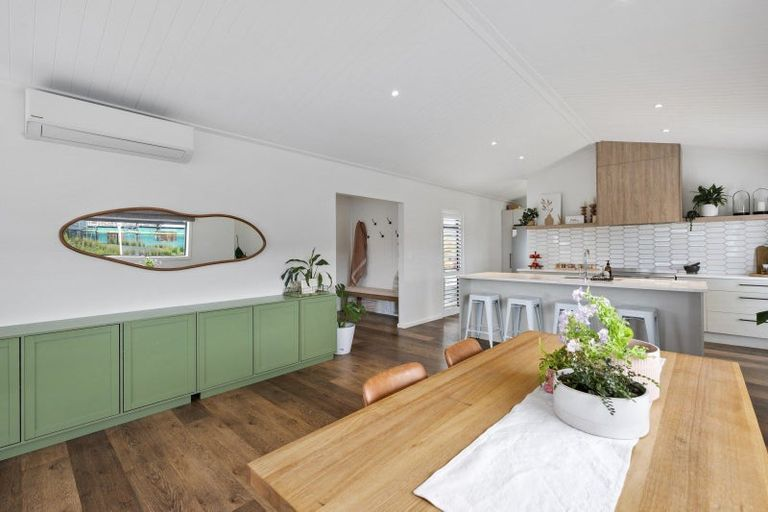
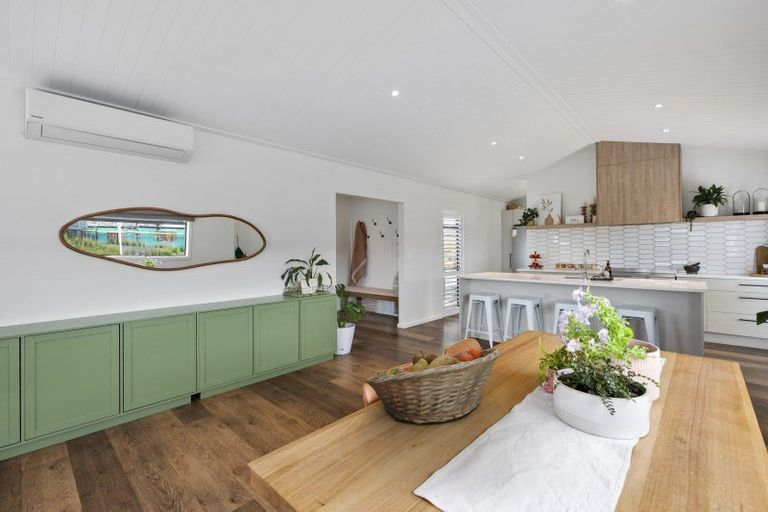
+ fruit basket [364,347,502,425]
